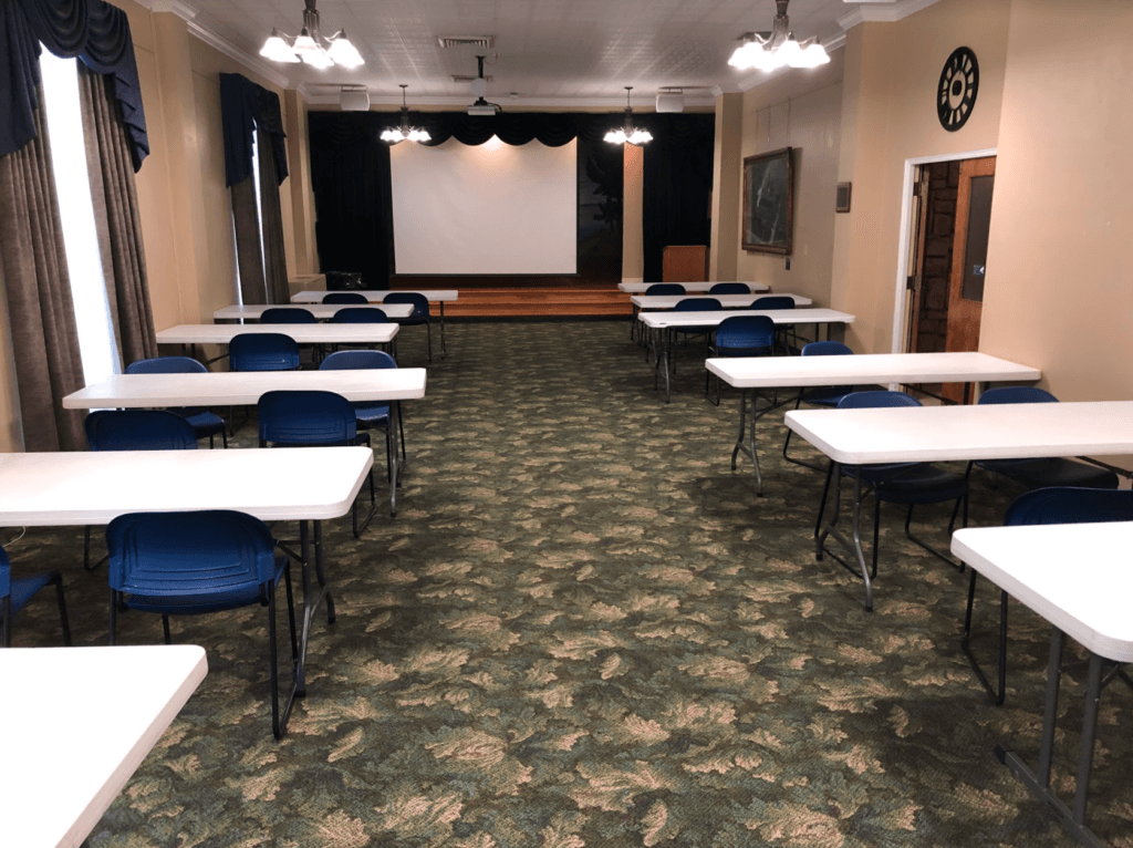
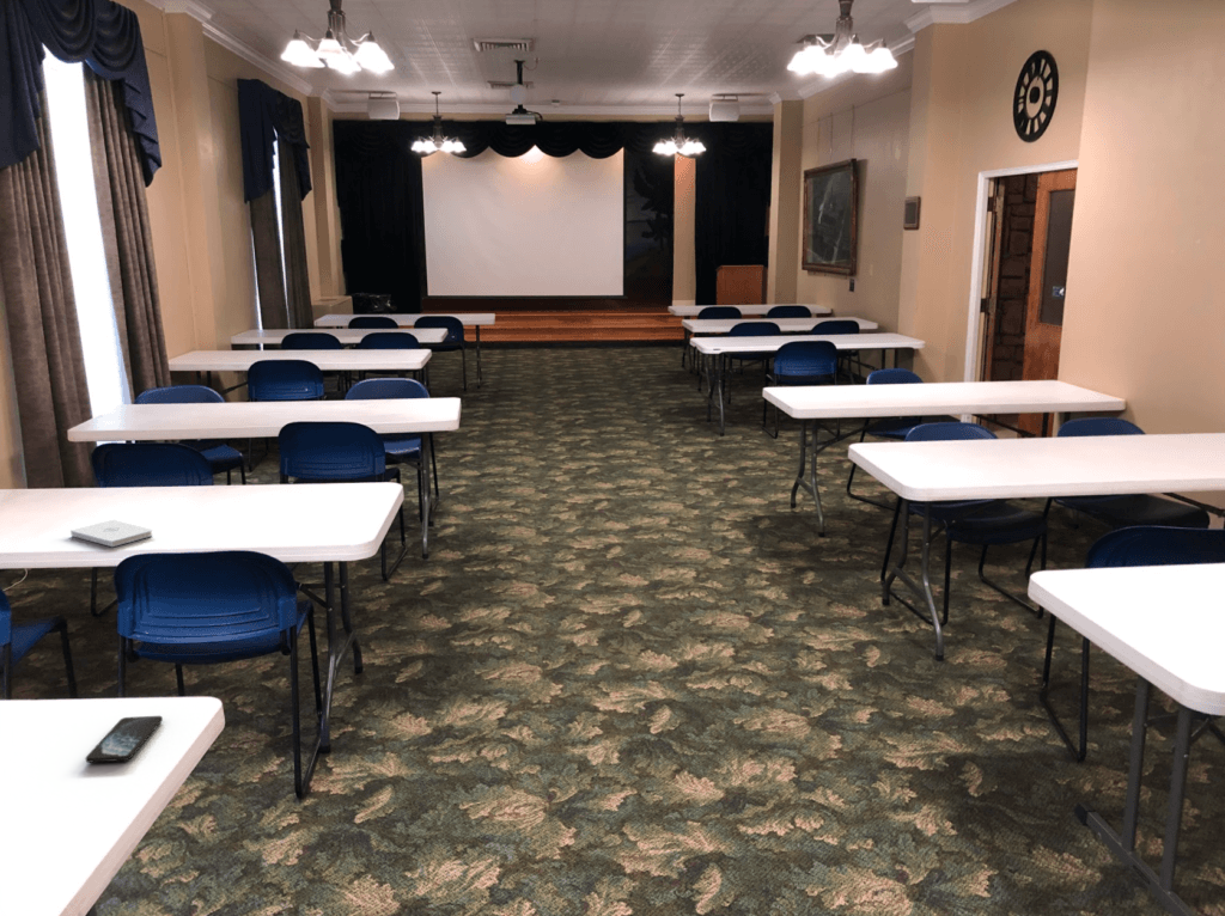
+ smartphone [85,715,164,764]
+ notepad [69,519,153,548]
